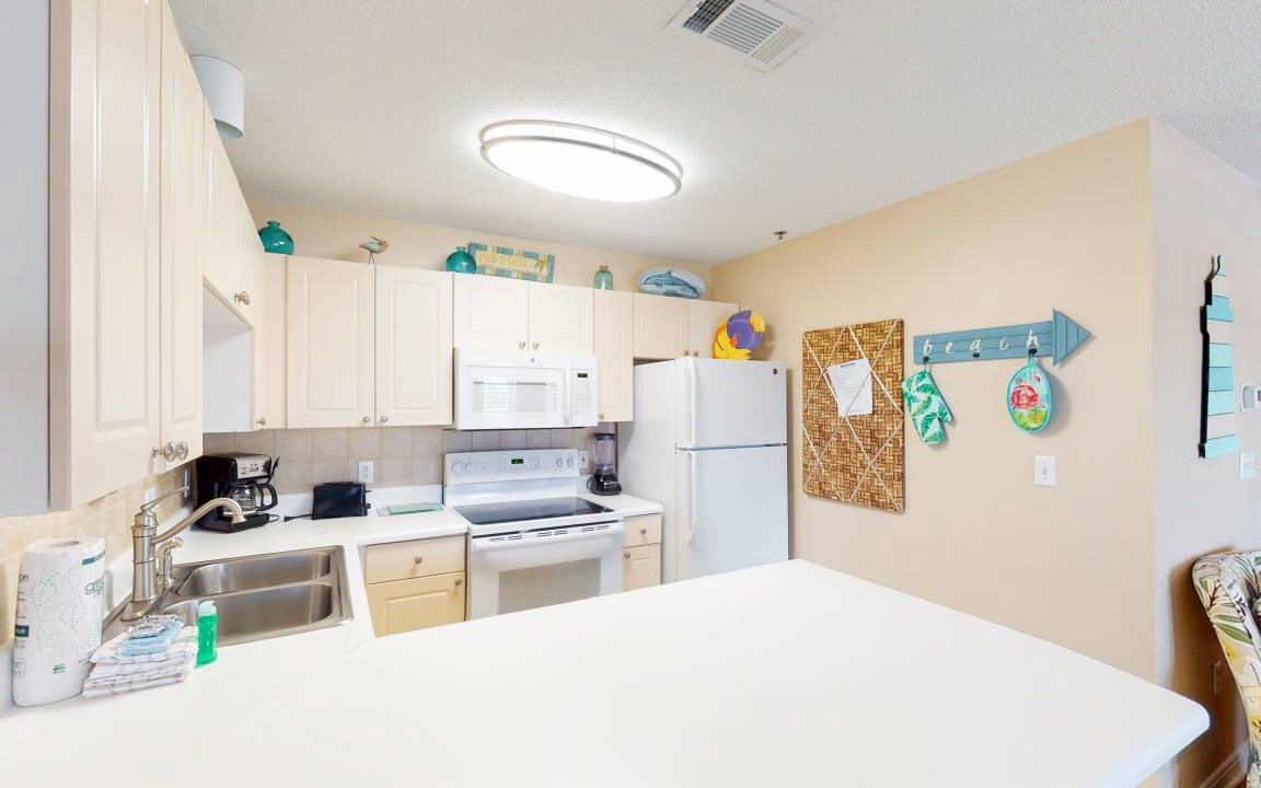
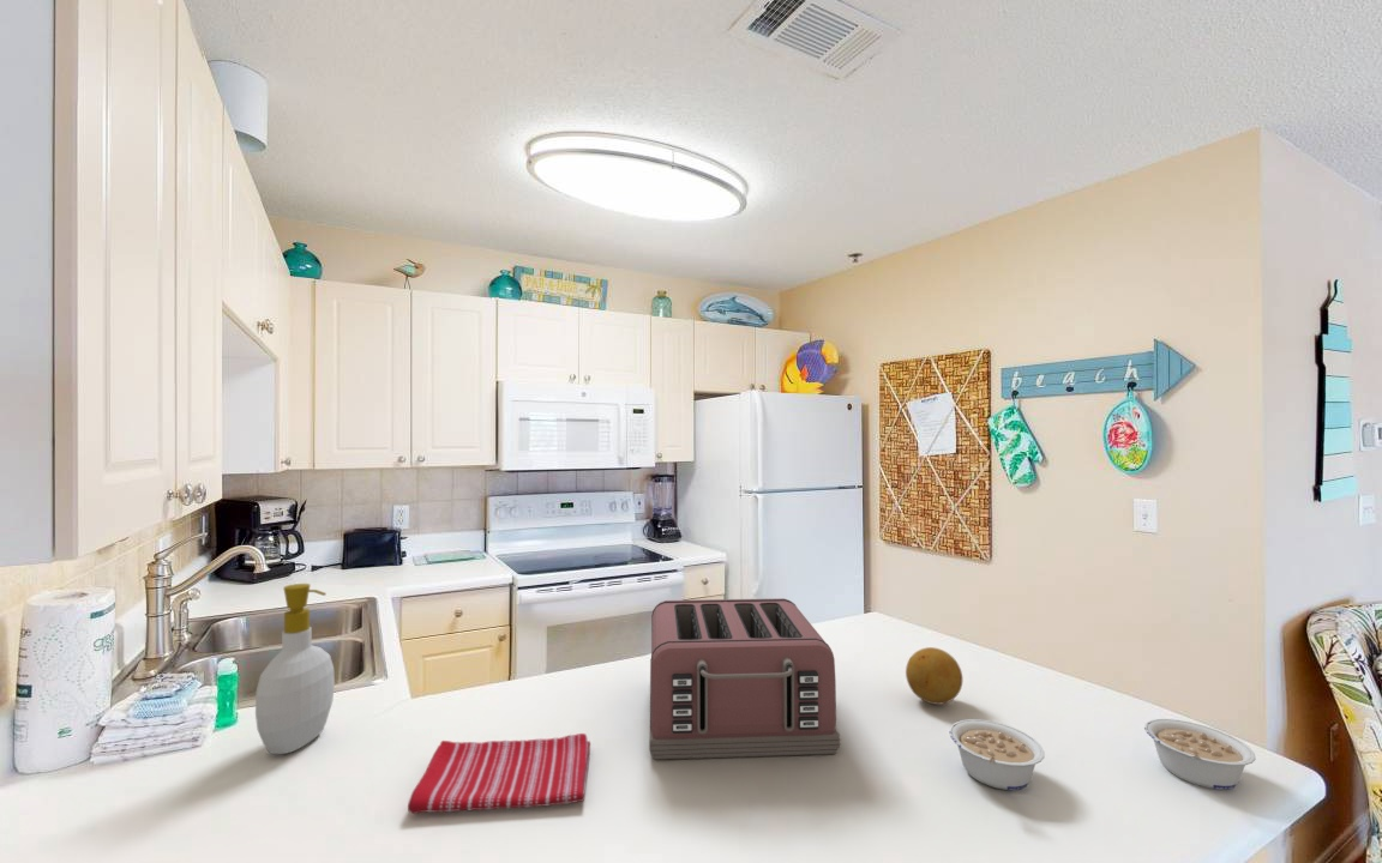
+ soap bottle [254,583,336,755]
+ toaster [648,597,841,760]
+ dish towel [407,732,591,815]
+ fruit [905,646,963,706]
+ legume [948,718,1045,791]
+ legume [1143,718,1257,791]
